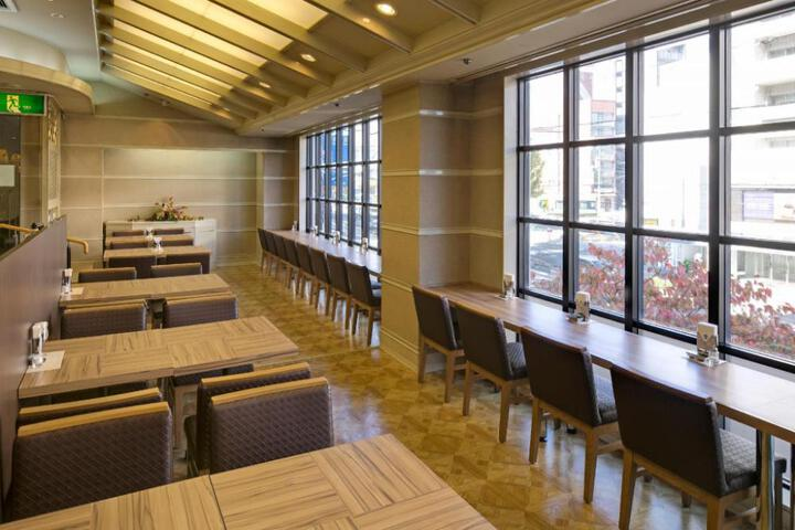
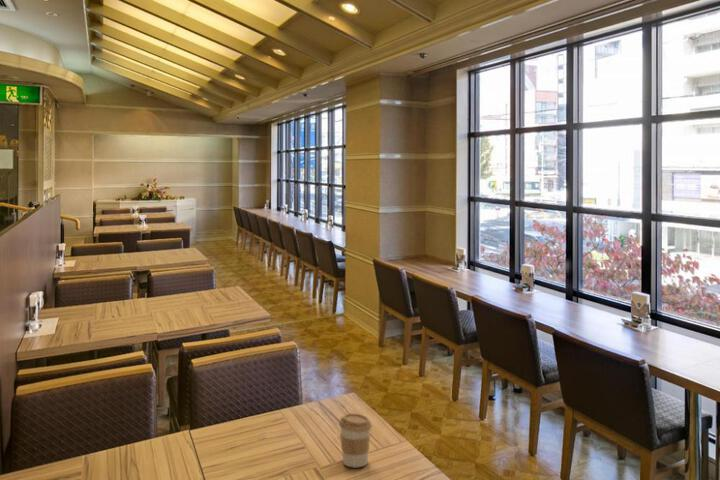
+ coffee cup [338,412,373,468]
